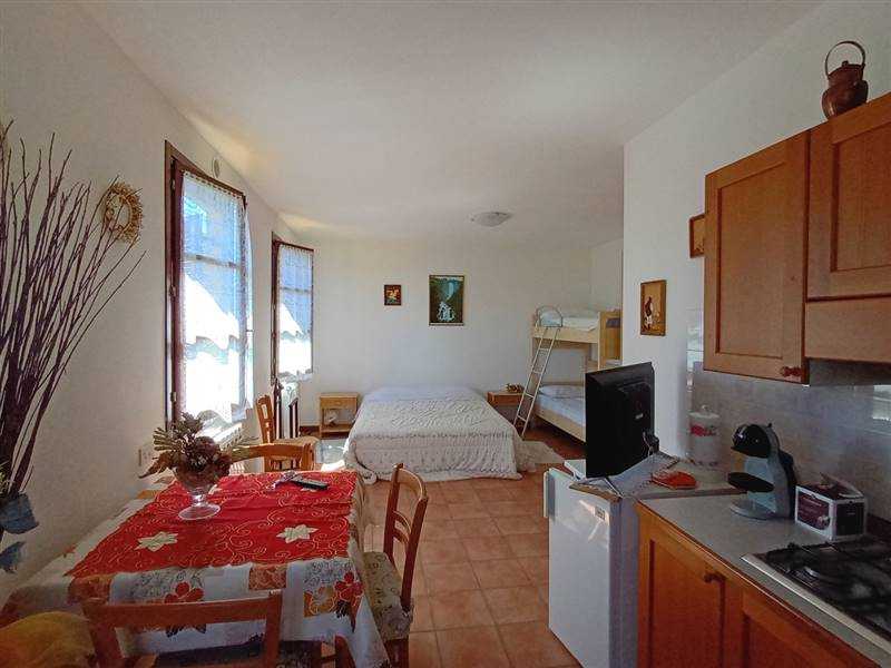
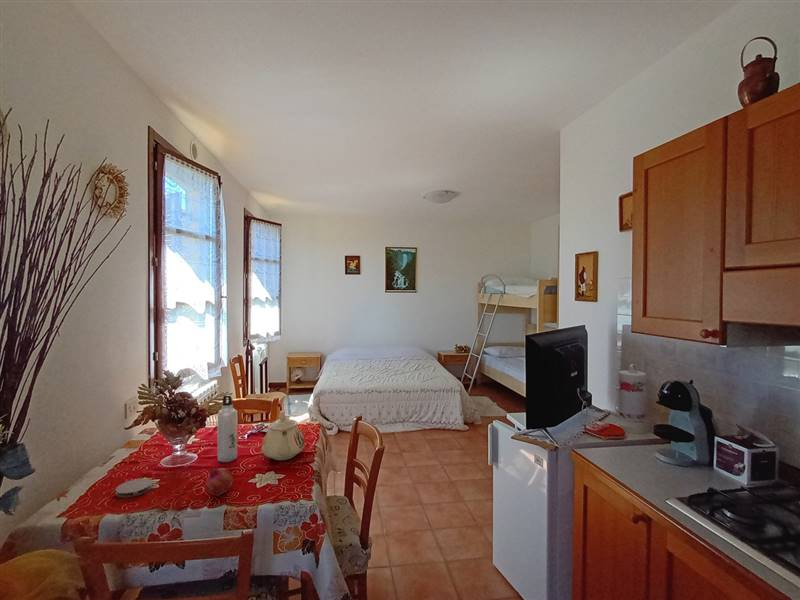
+ teapot [261,410,306,461]
+ coaster [115,477,153,498]
+ fruit [205,467,234,497]
+ water bottle [217,394,238,463]
